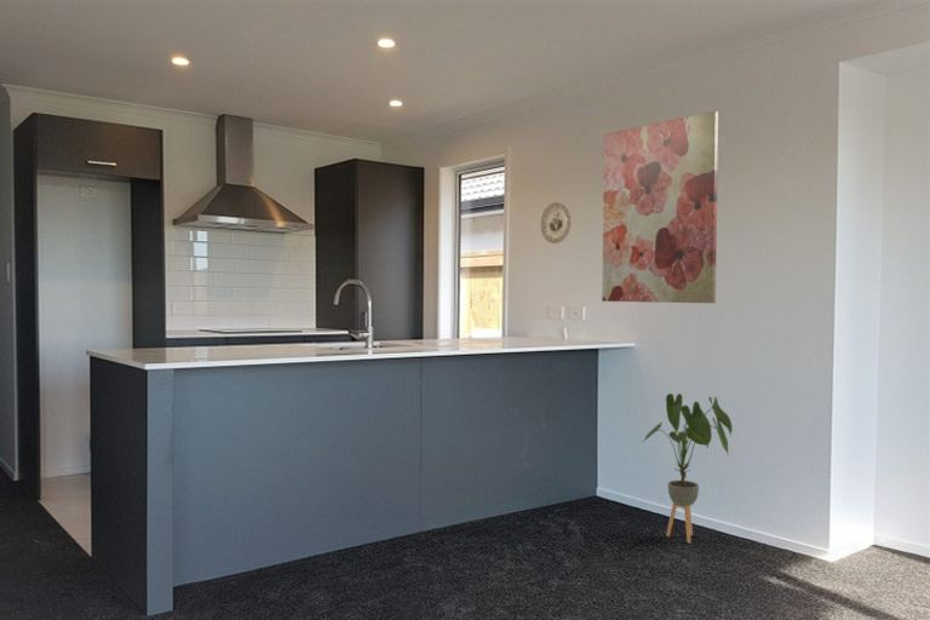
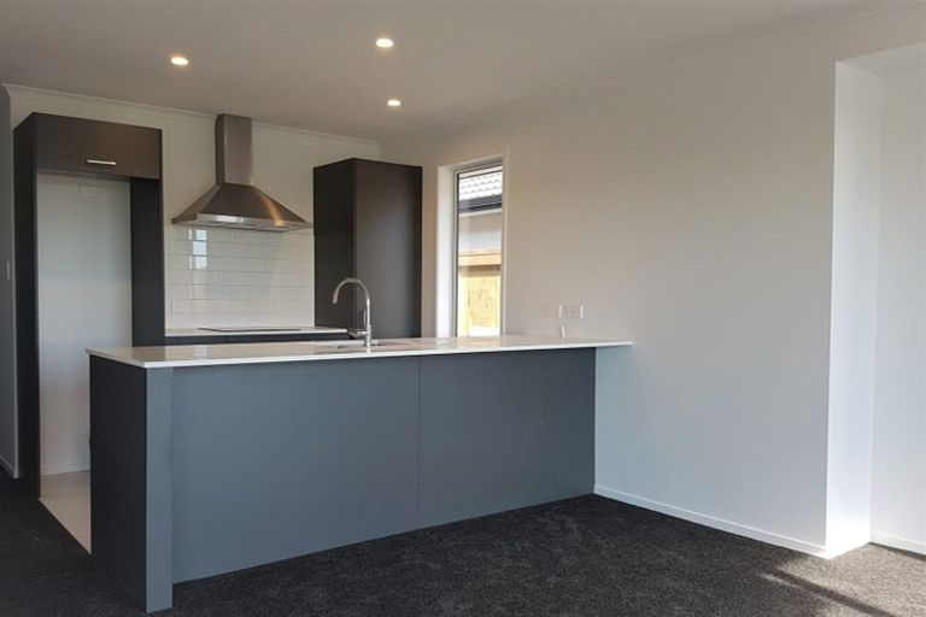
- decorative plate [539,201,573,245]
- house plant [641,392,734,544]
- wall art [601,110,719,304]
